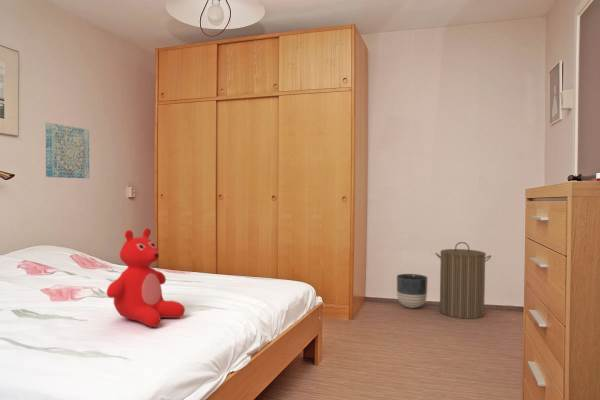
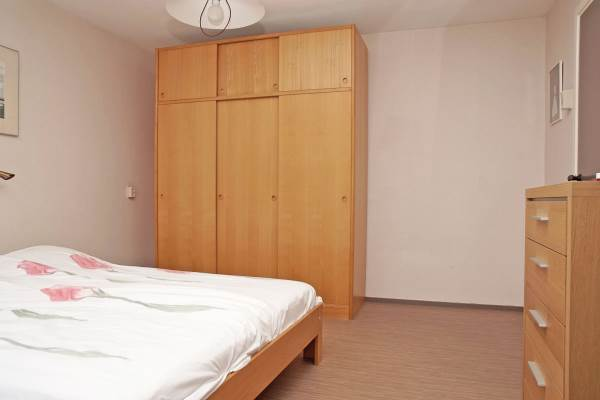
- laundry hamper [434,241,492,320]
- wall art [45,122,90,179]
- planter [396,273,429,309]
- teddy bear [106,227,186,328]
